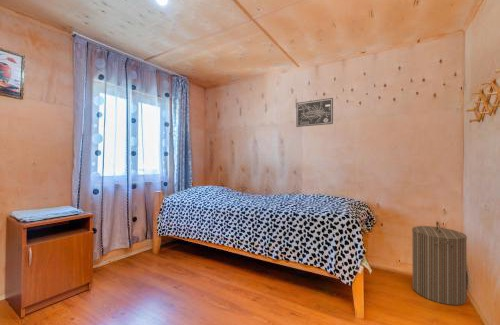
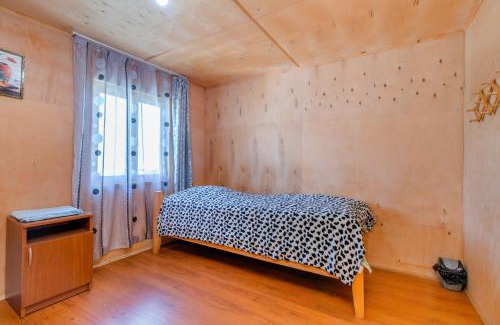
- laundry hamper [411,221,468,306]
- wall art [295,97,334,128]
